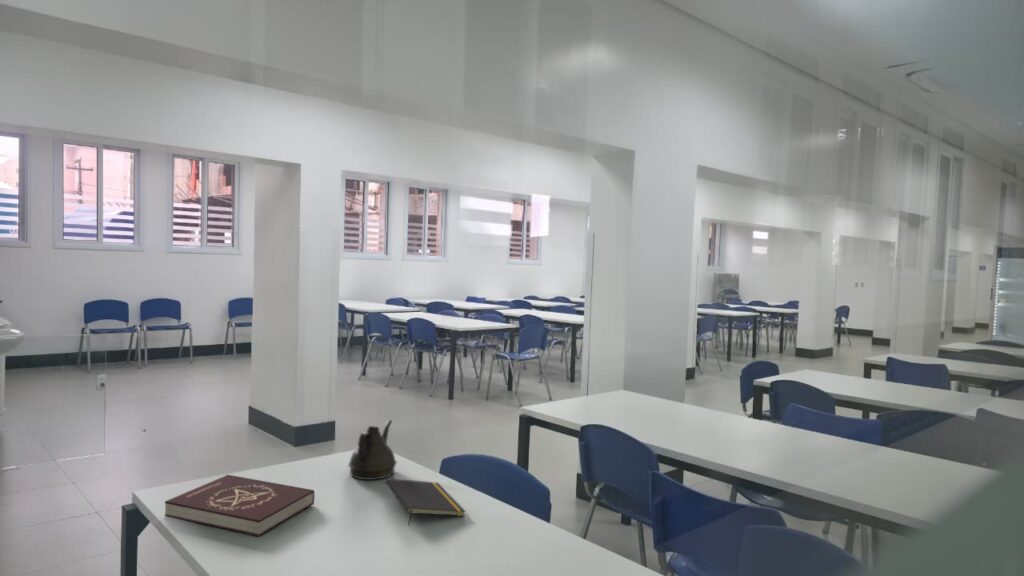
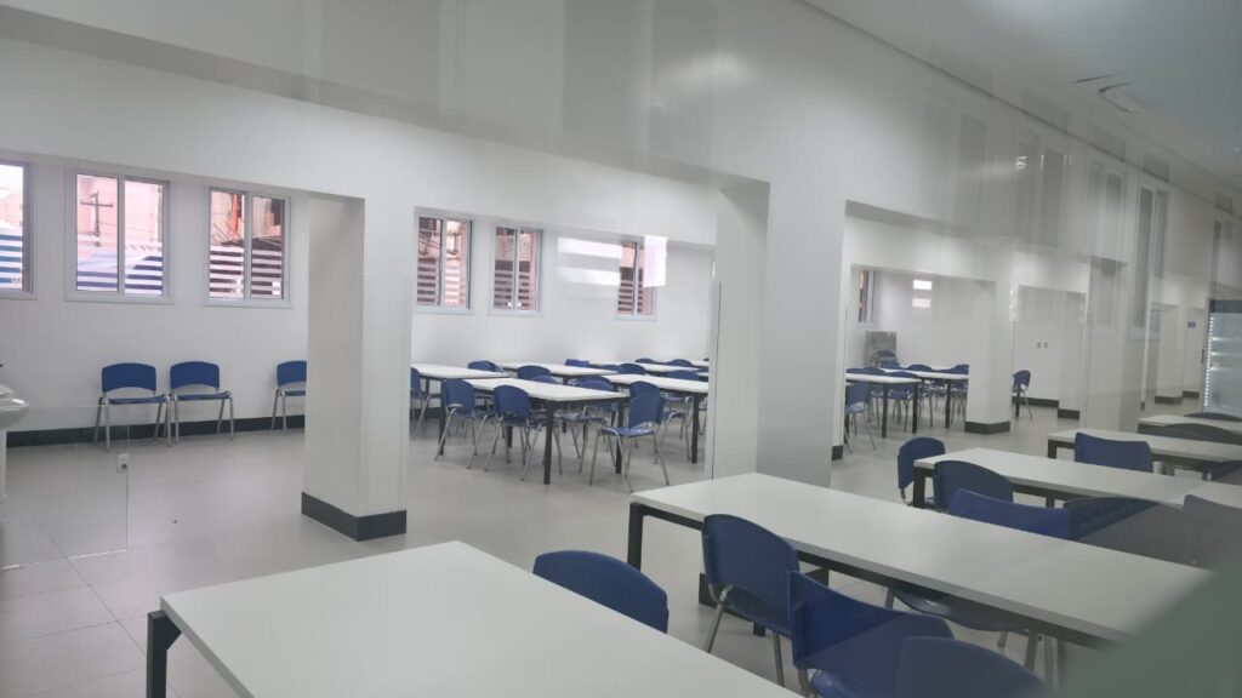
- teapot [347,419,398,481]
- book [164,474,315,537]
- notepad [384,477,466,527]
